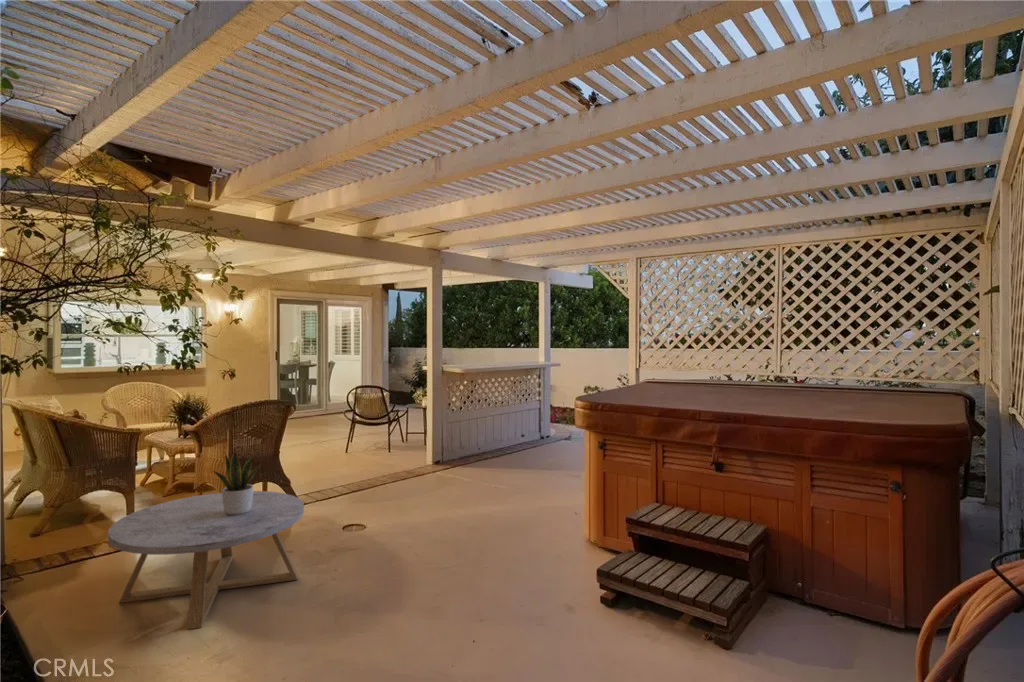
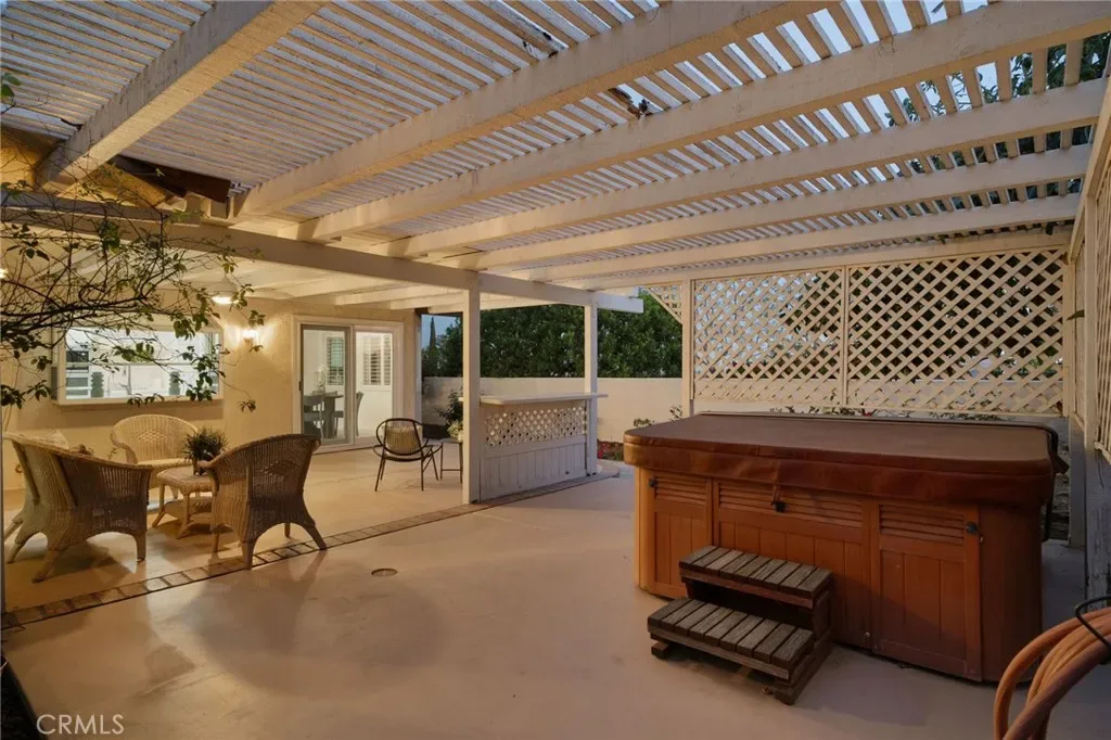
- potted plant [212,450,266,515]
- coffee table [107,490,305,630]
